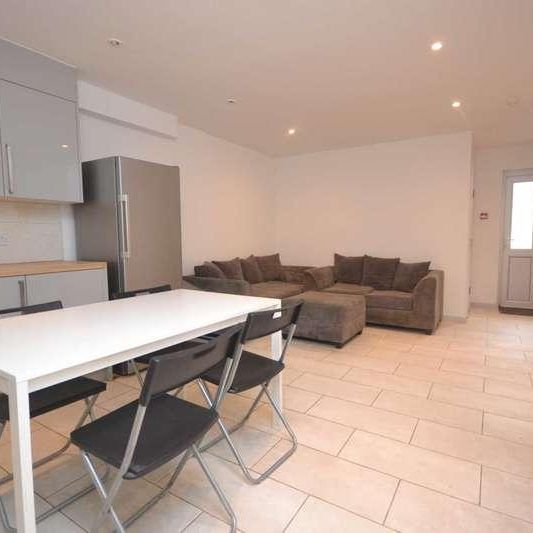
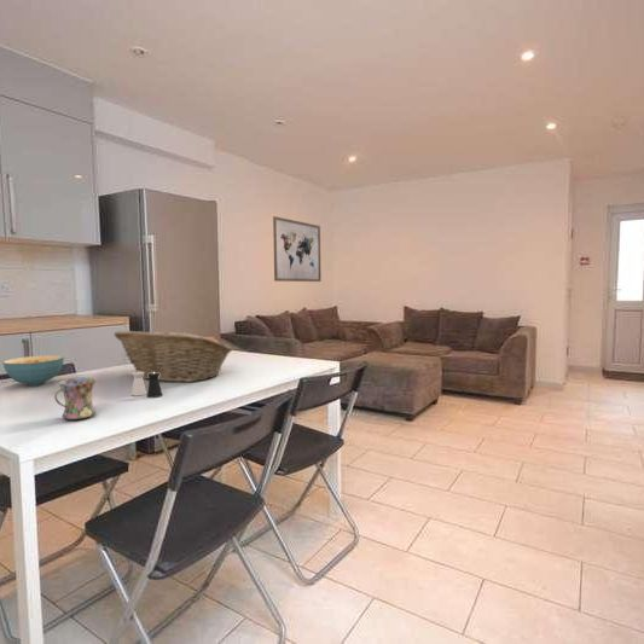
+ wall art [272,215,323,283]
+ cereal bowl [1,354,65,387]
+ mug [53,377,97,420]
+ salt and pepper shaker [130,370,163,399]
+ fruit basket [112,330,233,383]
